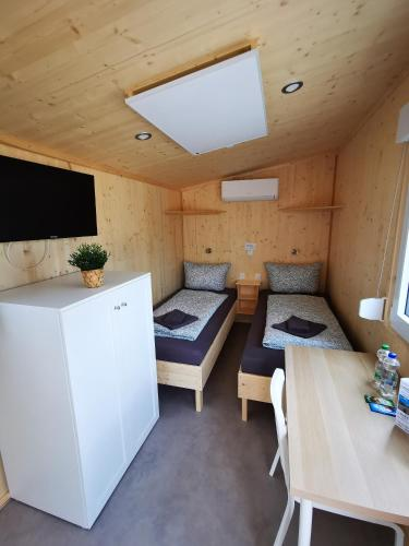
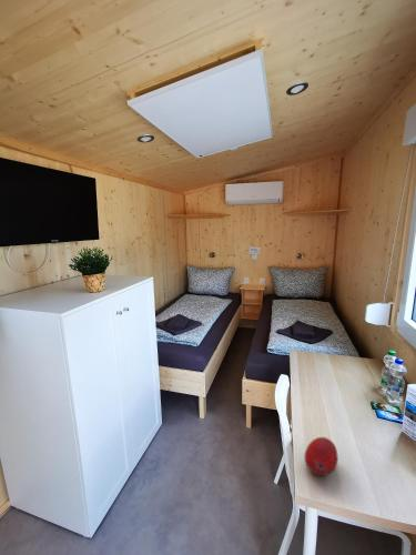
+ fruit [304,436,339,477]
